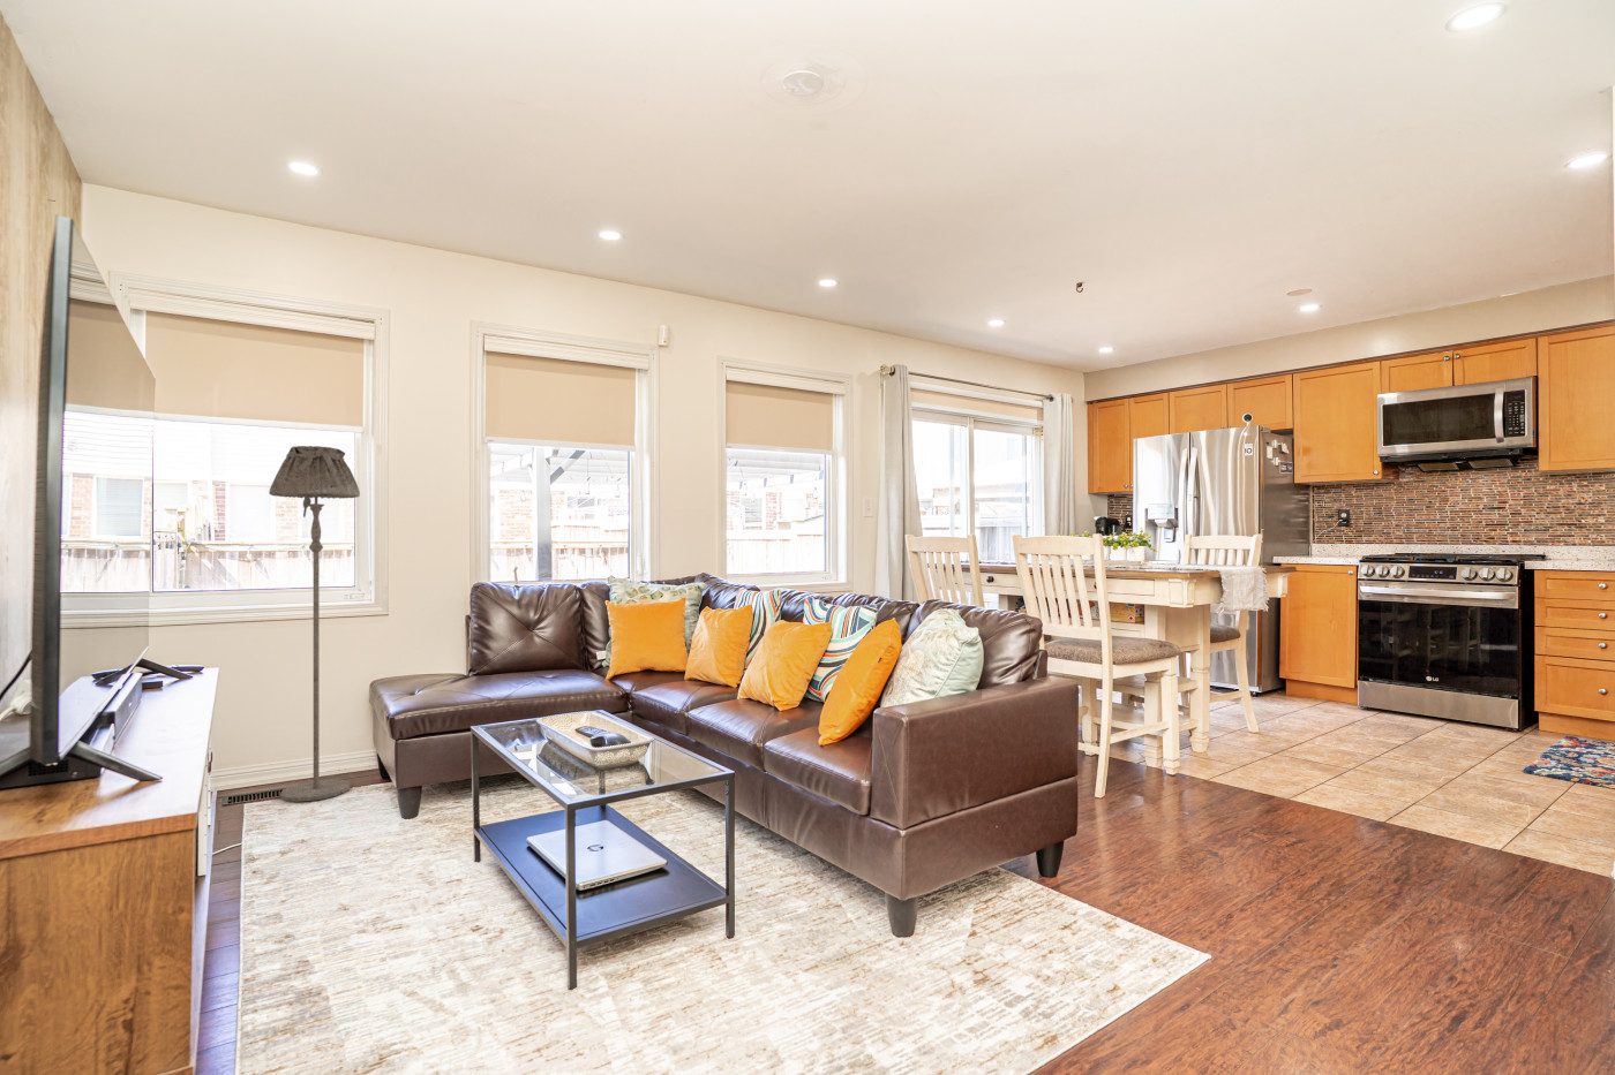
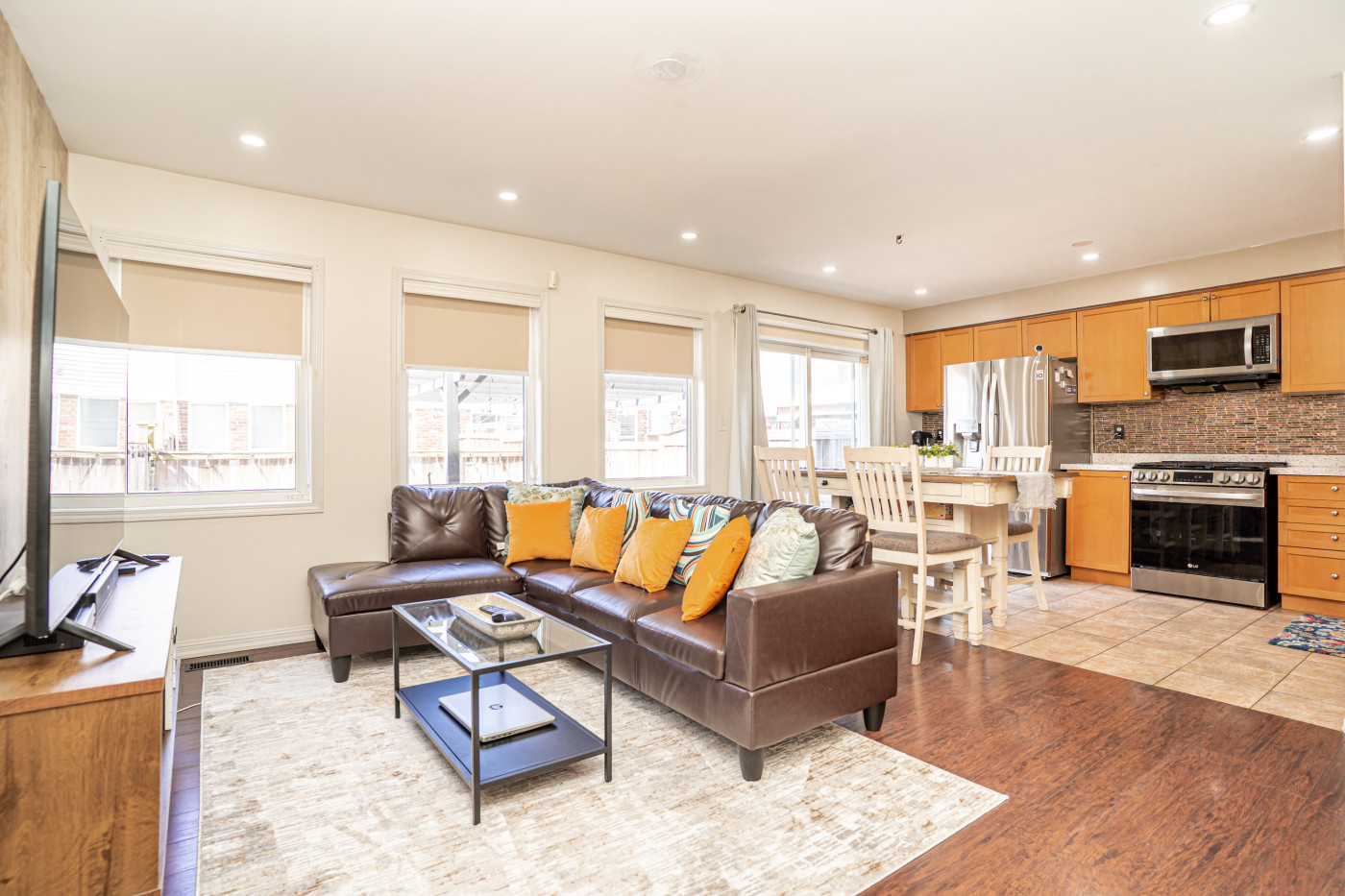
- floor lamp [268,445,361,803]
